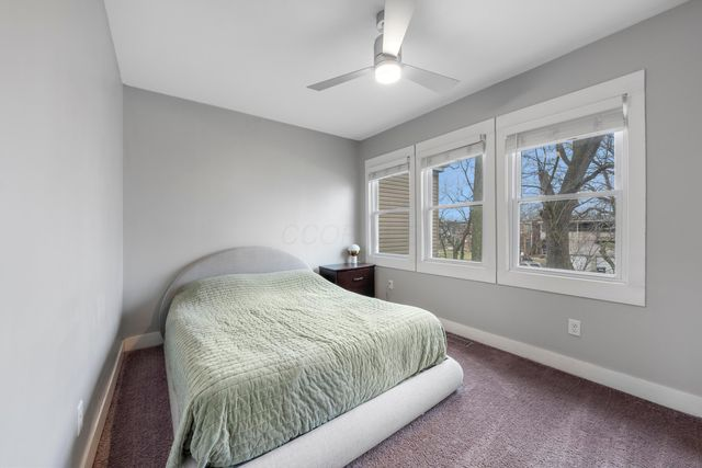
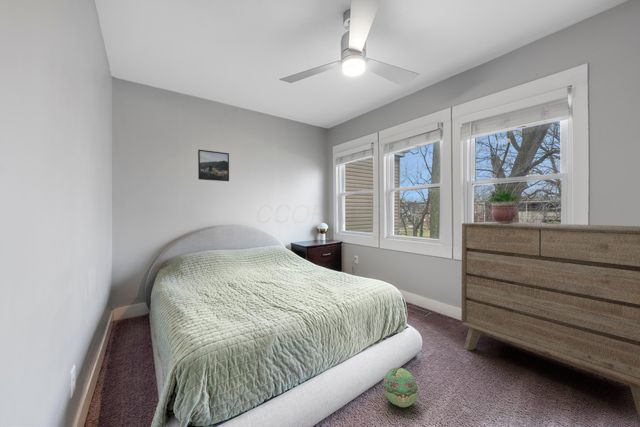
+ potted plant [485,186,523,224]
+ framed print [197,149,230,182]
+ dresser [460,221,640,418]
+ ball [382,367,418,408]
